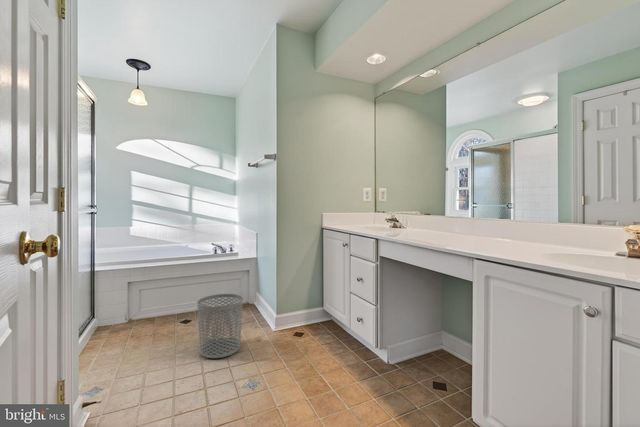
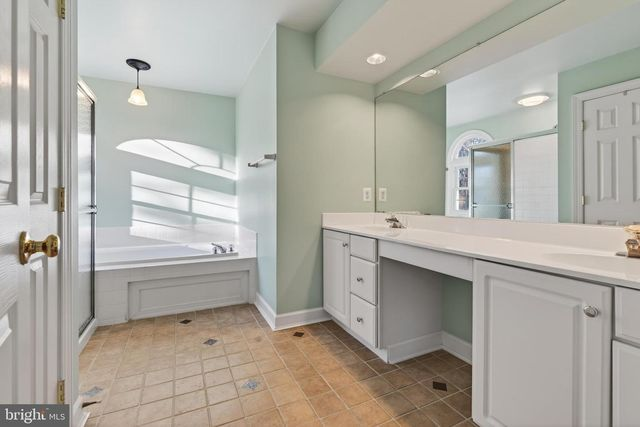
- waste bin [196,293,244,359]
